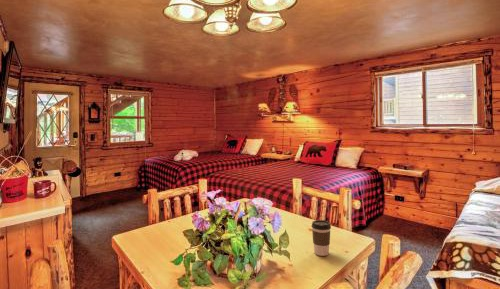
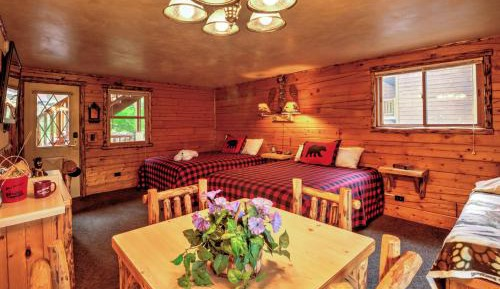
- coffee cup [311,219,332,257]
